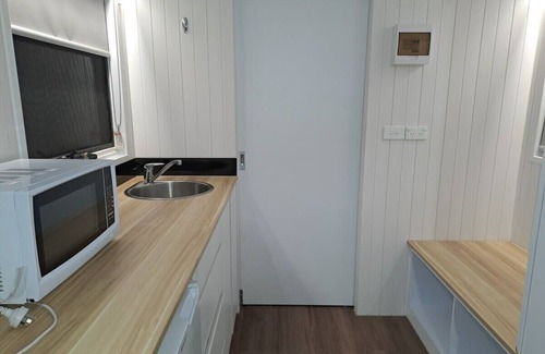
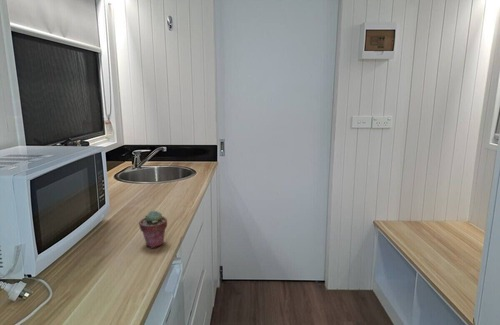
+ potted succulent [138,210,168,249]
